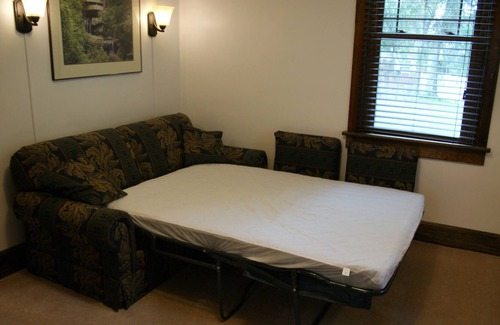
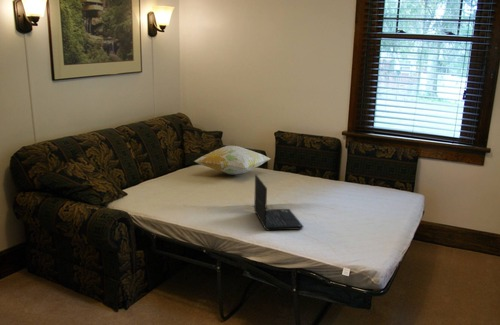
+ laptop [253,174,304,232]
+ decorative pillow [193,145,271,176]
